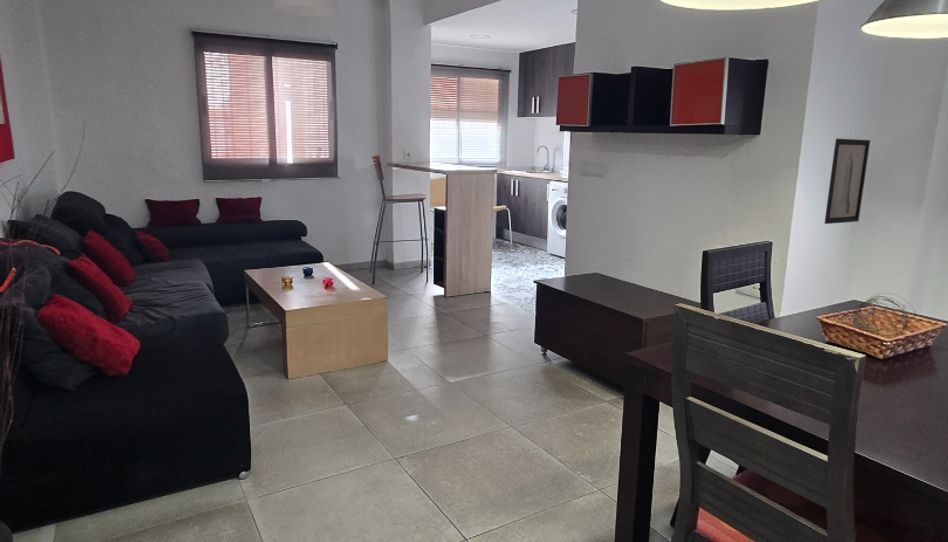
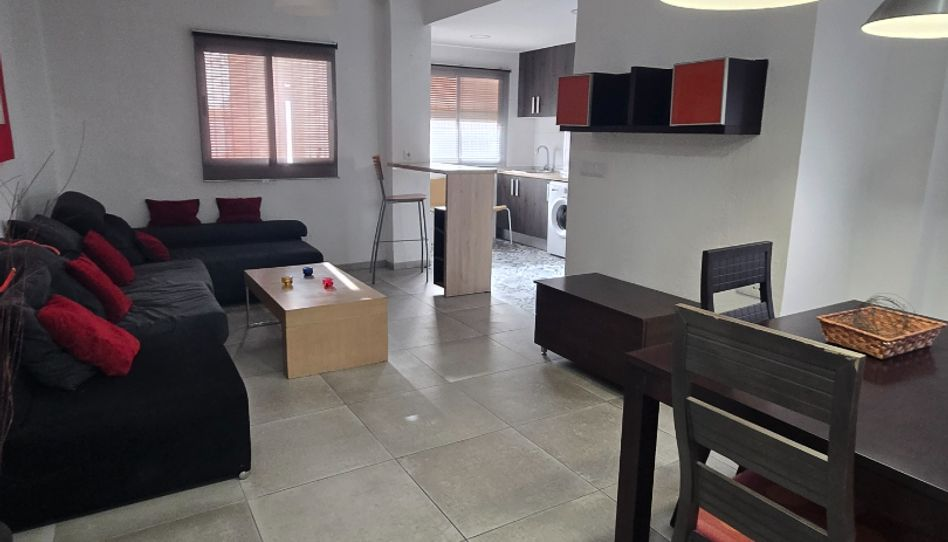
- wall art [823,138,871,225]
